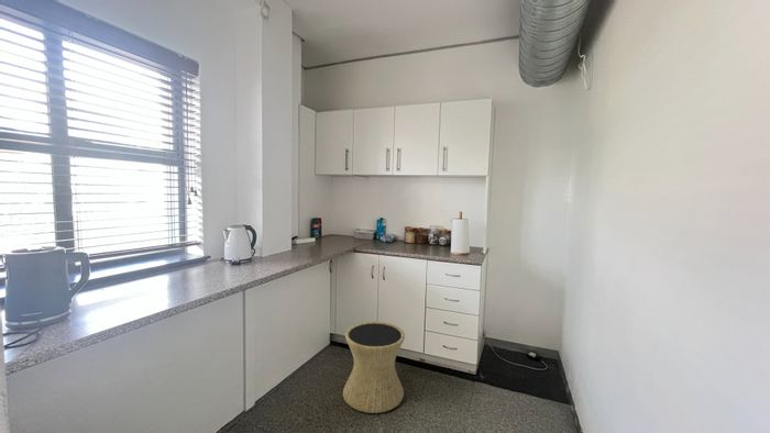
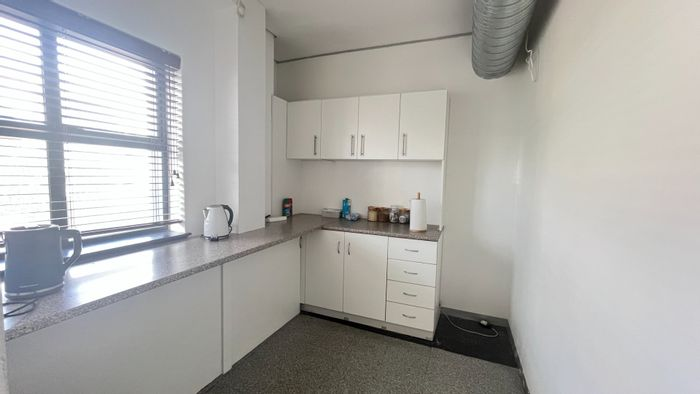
- side table [342,321,406,414]
